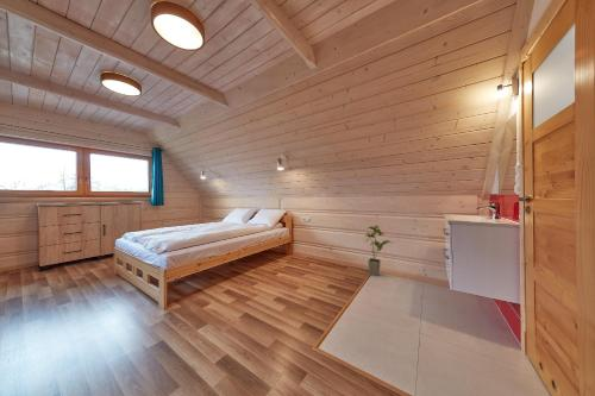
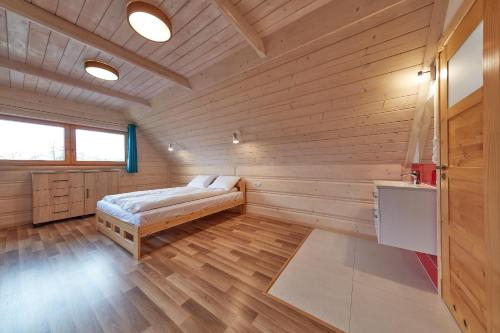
- house plant [364,225,393,277]
